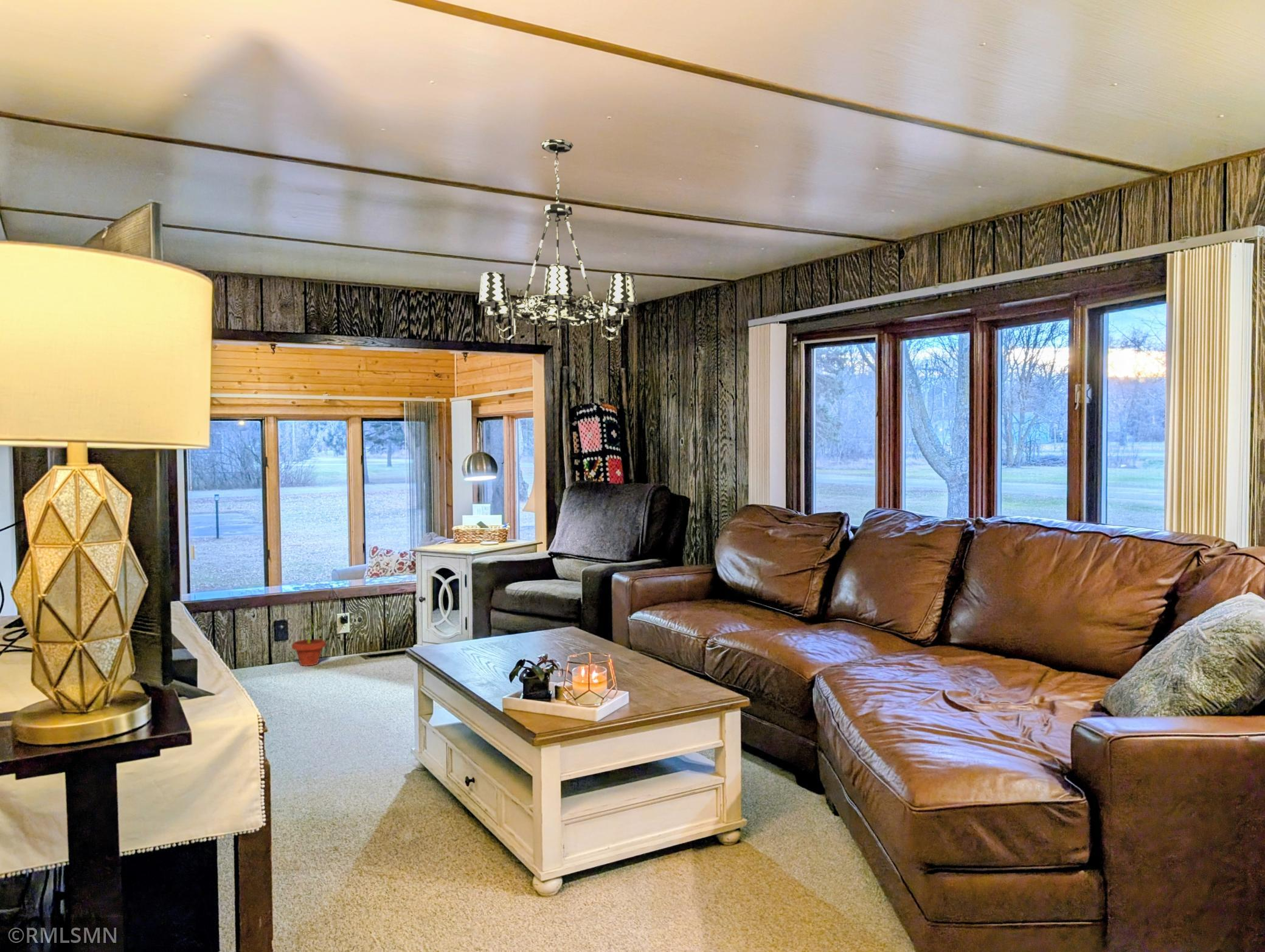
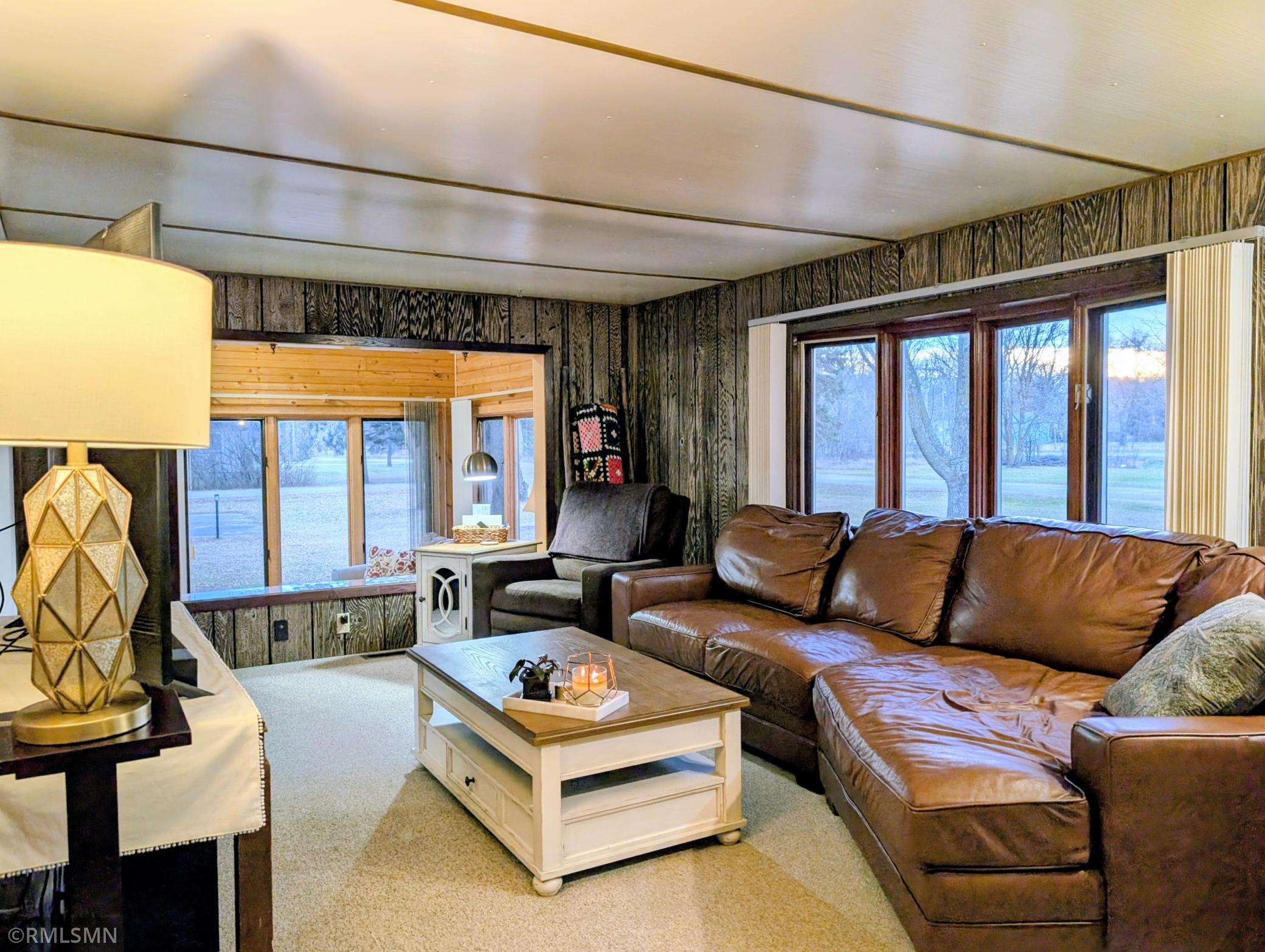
- potted plant [291,612,328,667]
- chandelier [477,139,639,346]
